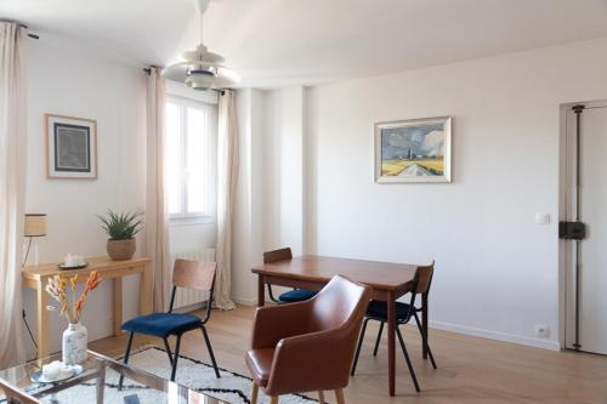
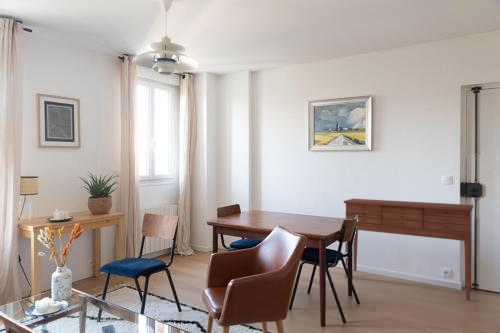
+ console table [343,198,474,301]
